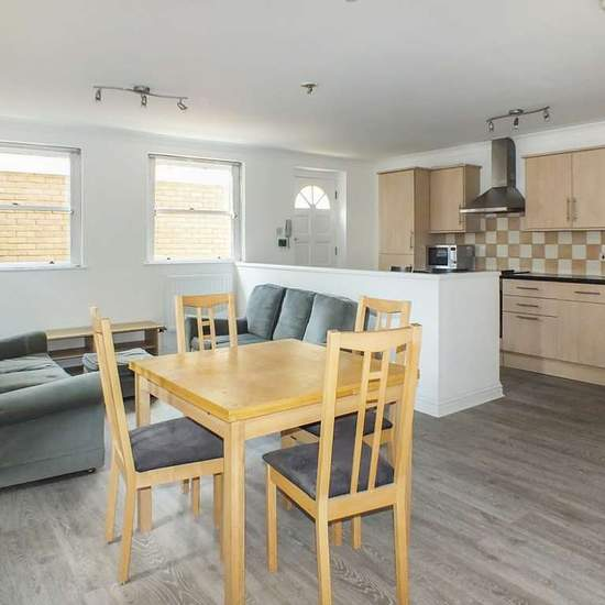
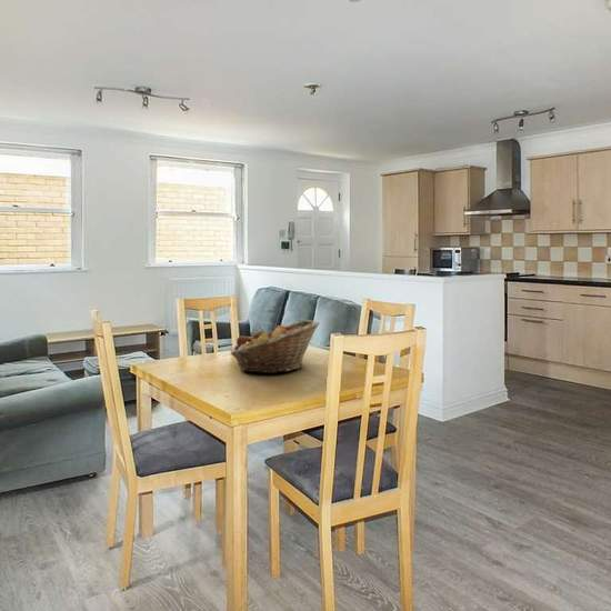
+ fruit basket [230,319,321,374]
